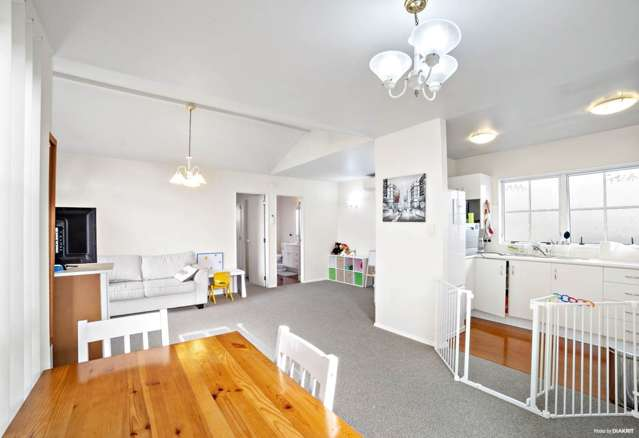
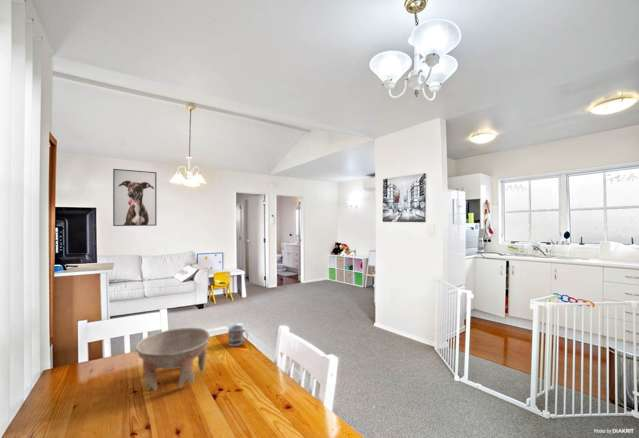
+ cup [227,324,249,347]
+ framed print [112,168,158,227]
+ bowl [134,327,211,393]
